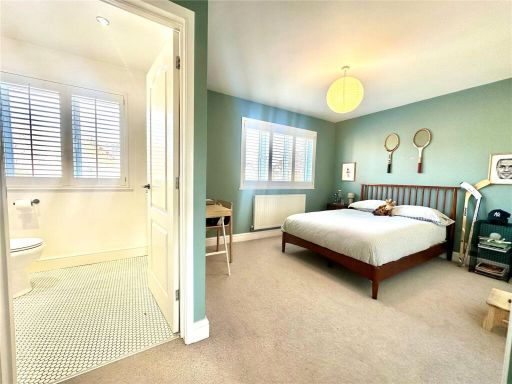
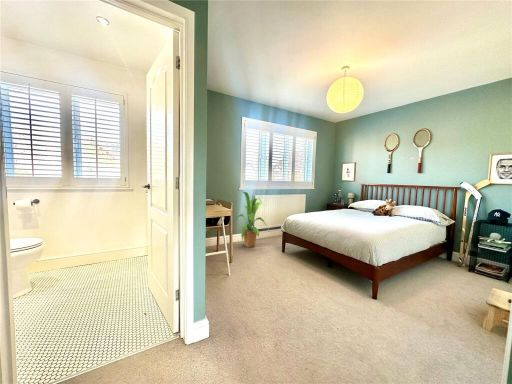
+ house plant [232,191,271,248]
